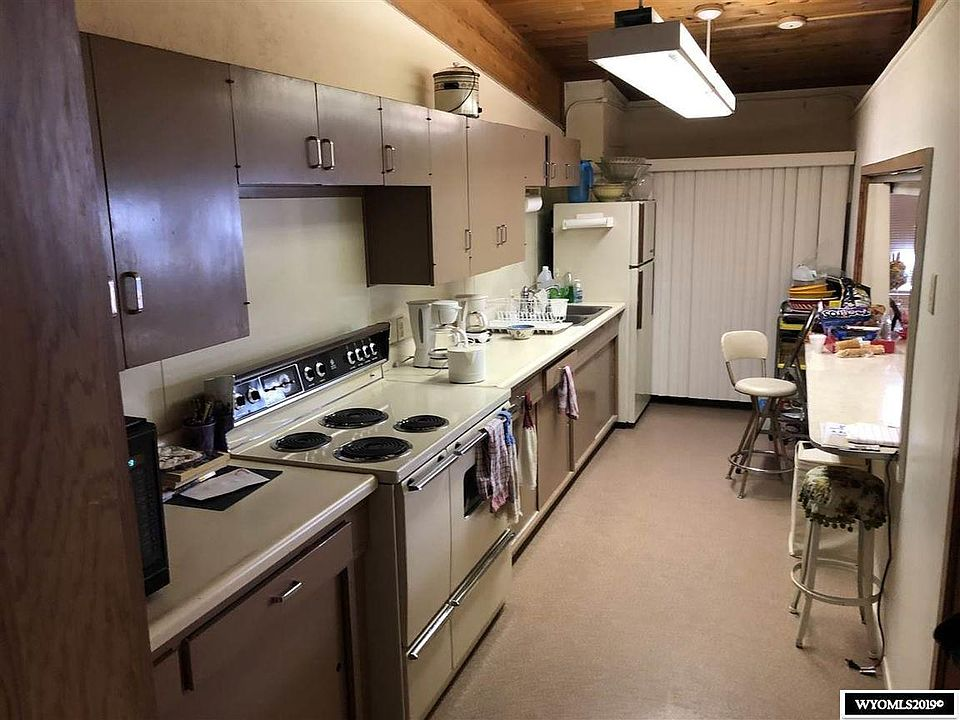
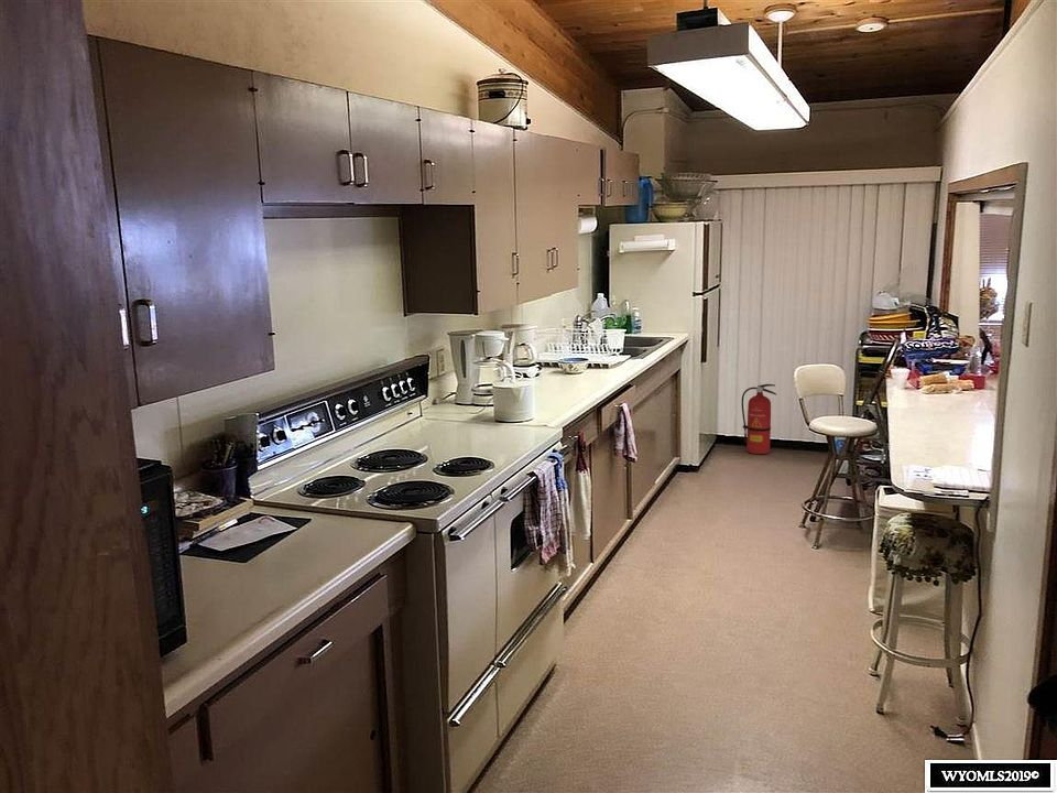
+ fire extinguisher [741,383,777,455]
